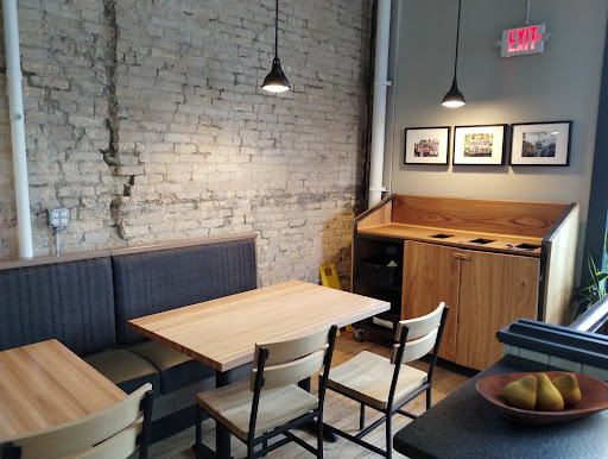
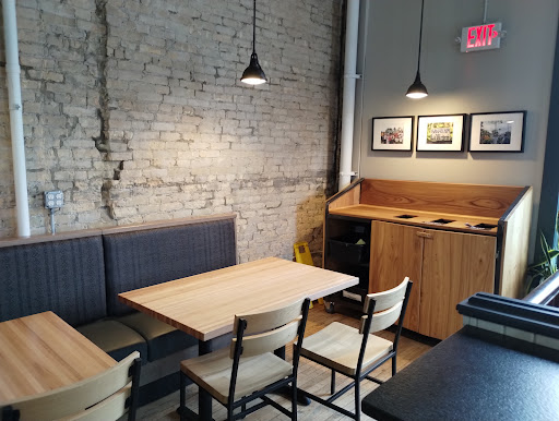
- fruit bowl [474,371,608,426]
